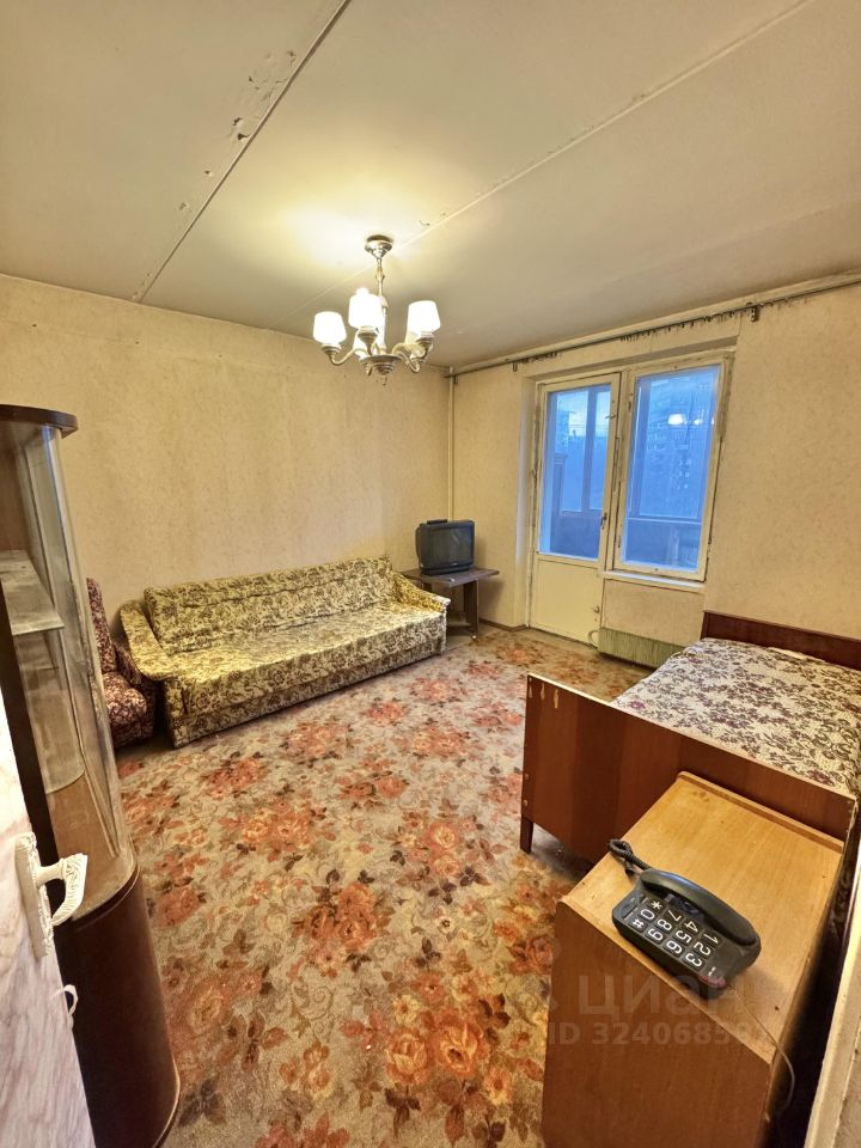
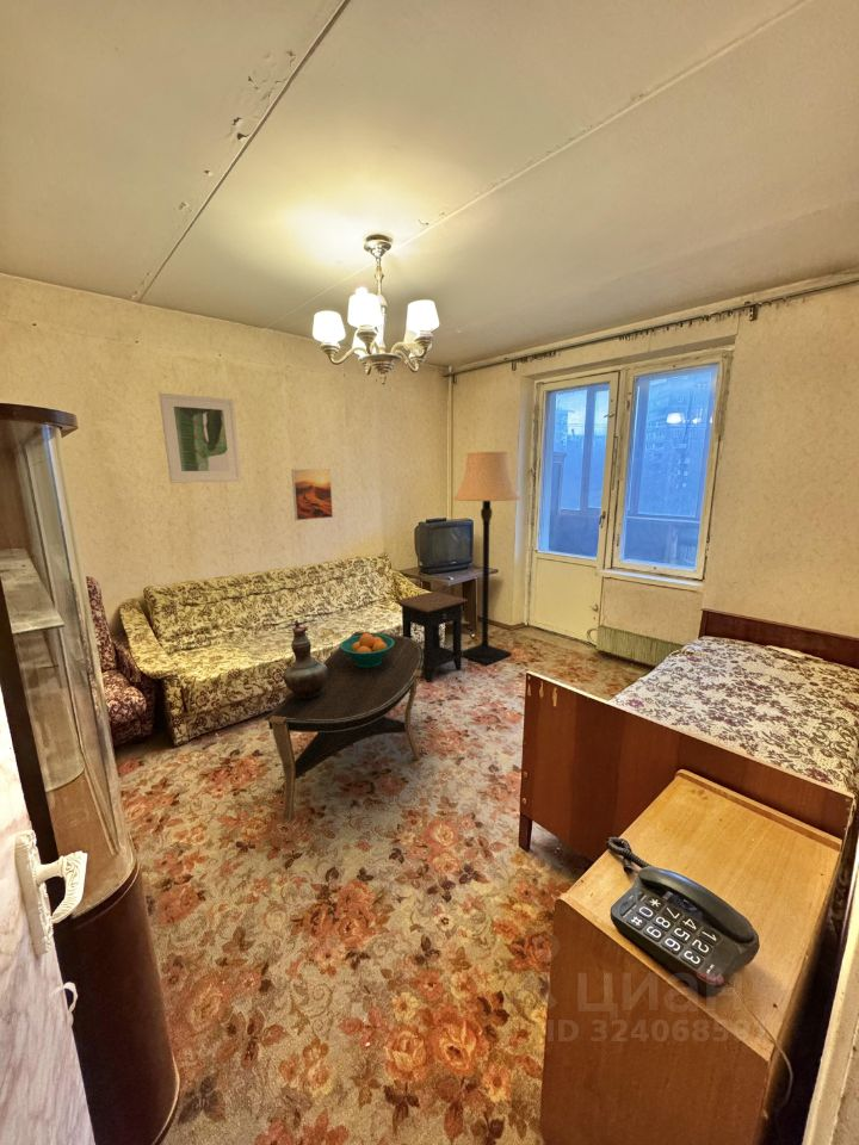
+ coffee table [264,630,424,822]
+ fruit bowl [339,633,395,668]
+ side table [394,590,469,683]
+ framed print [290,468,334,521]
+ decorative vase [282,619,328,700]
+ lamp [452,451,521,667]
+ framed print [157,392,242,484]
